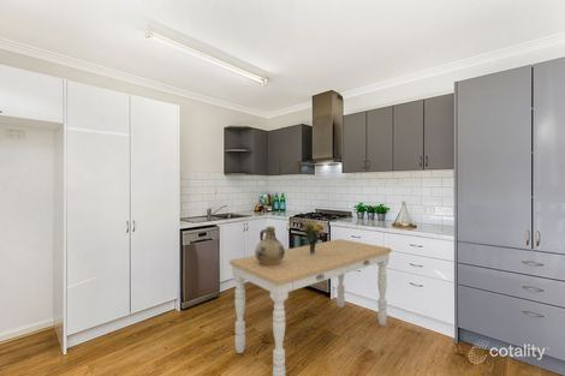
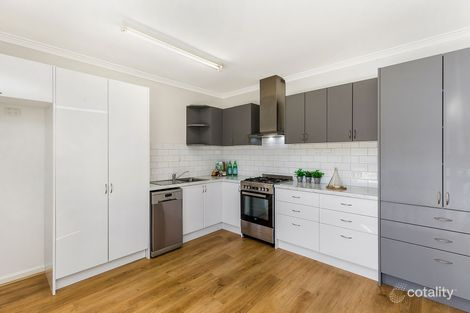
- ceramic jug [254,226,286,265]
- dining table [228,238,393,376]
- bouquet [299,222,326,253]
